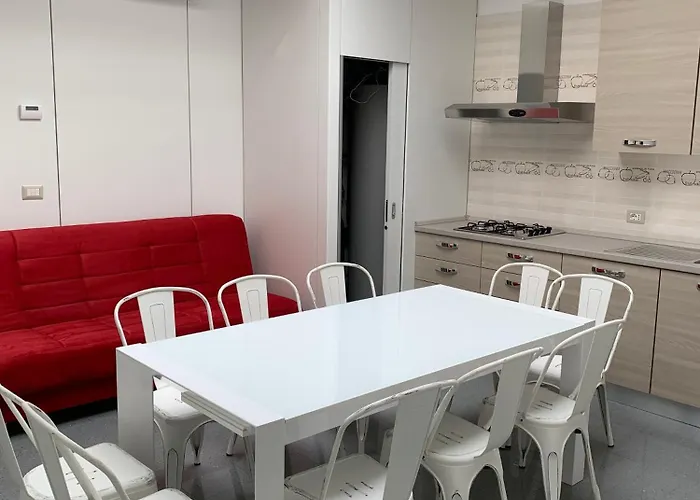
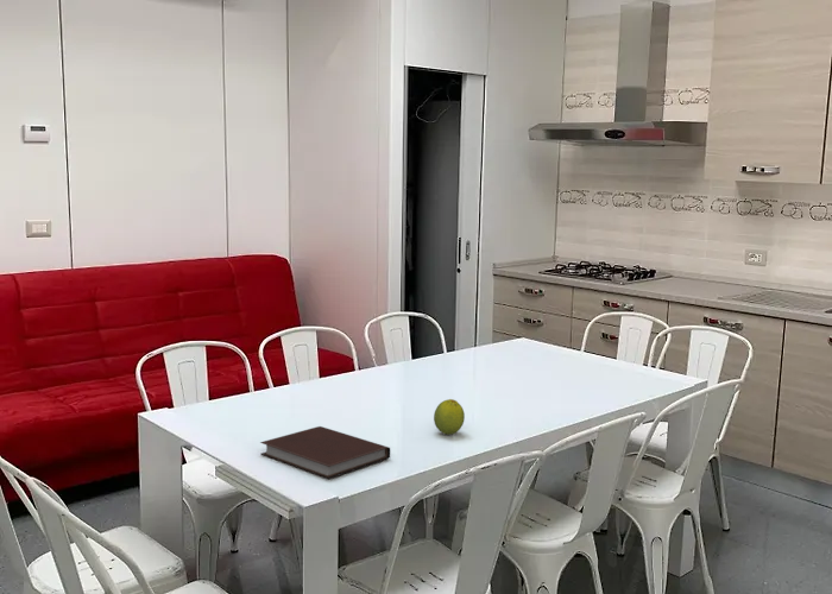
+ notebook [259,425,391,480]
+ fruit [433,398,466,436]
